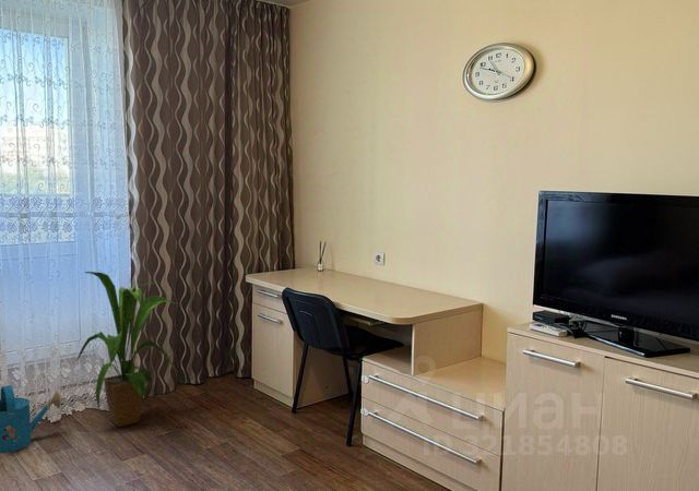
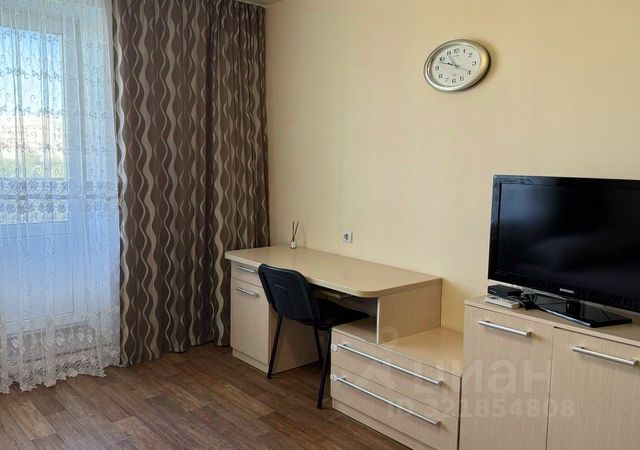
- watering can [0,384,62,454]
- house plant [75,271,182,428]
